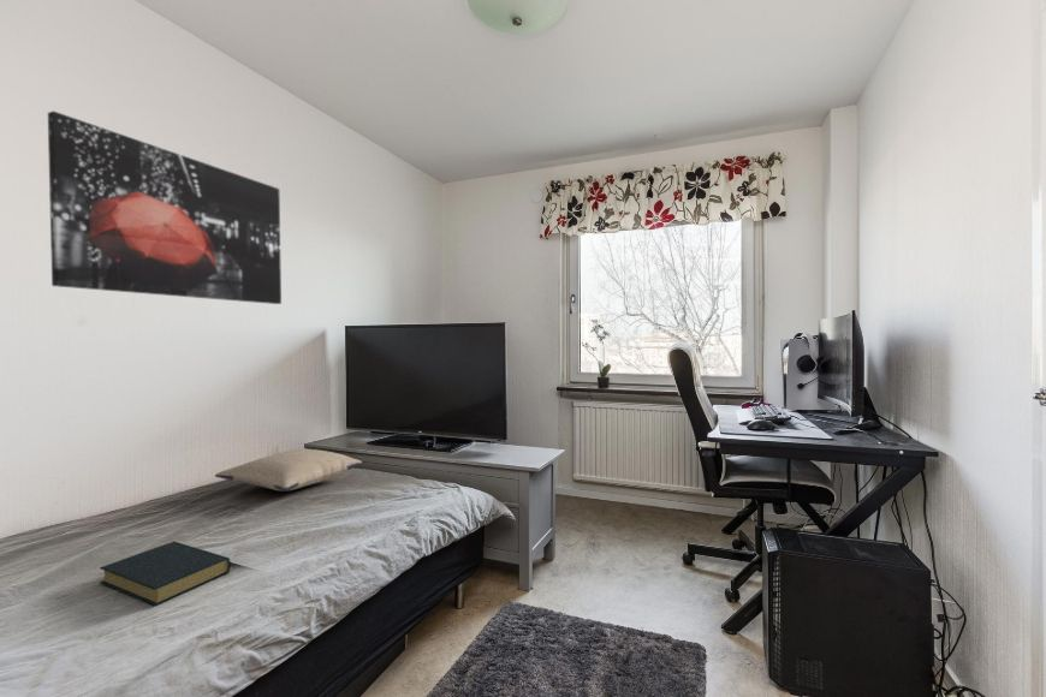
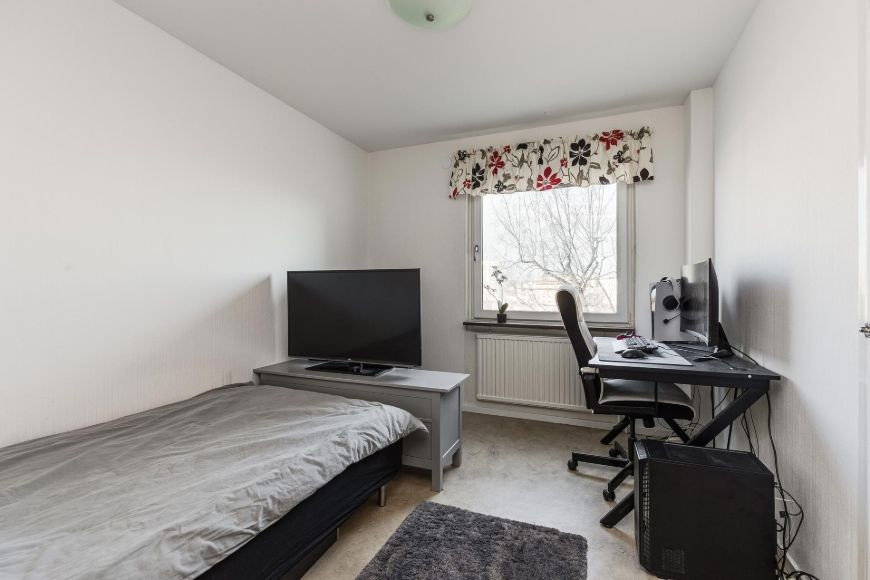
- pillow [214,448,363,493]
- hardback book [99,541,231,607]
- wall art [47,109,283,305]
